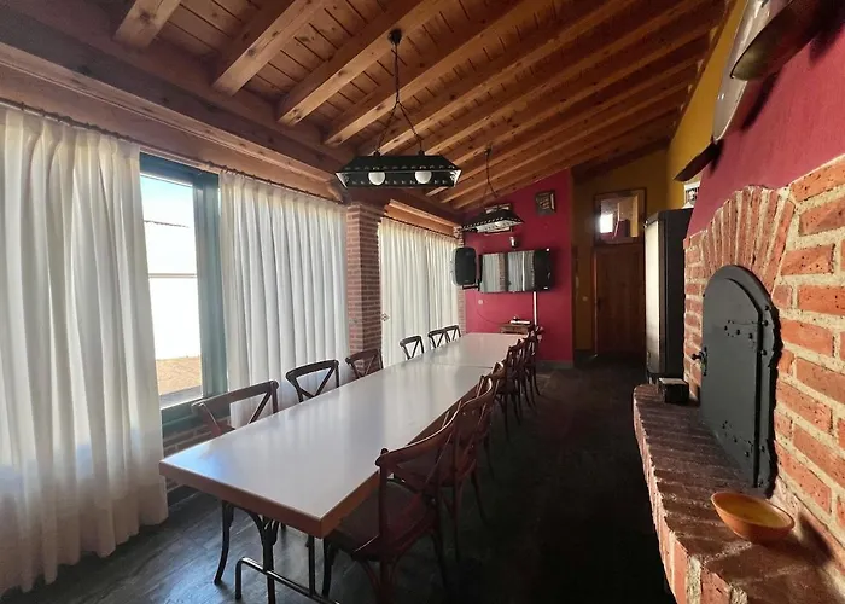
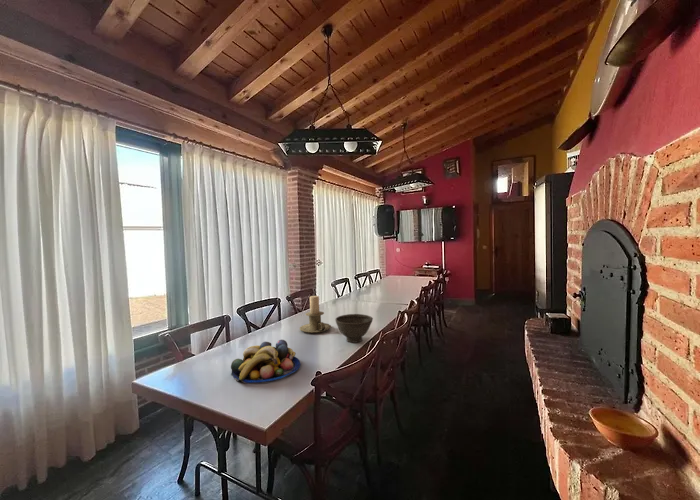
+ fruit bowl [230,339,302,384]
+ bowl [335,313,374,344]
+ candle holder [299,295,332,334]
